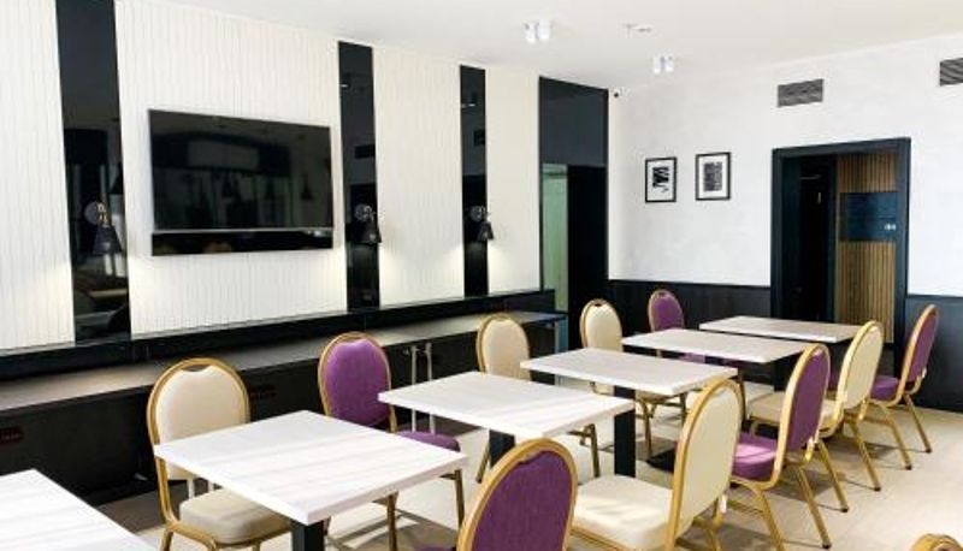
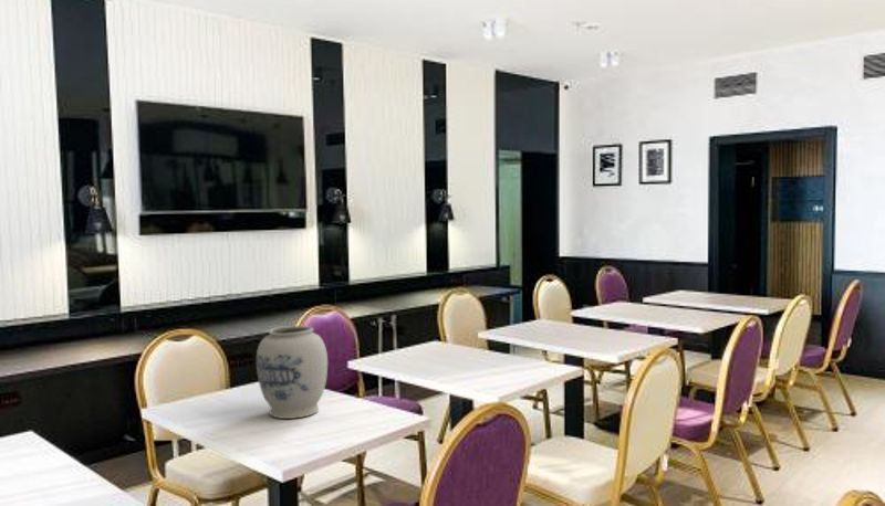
+ vase [256,325,329,420]
